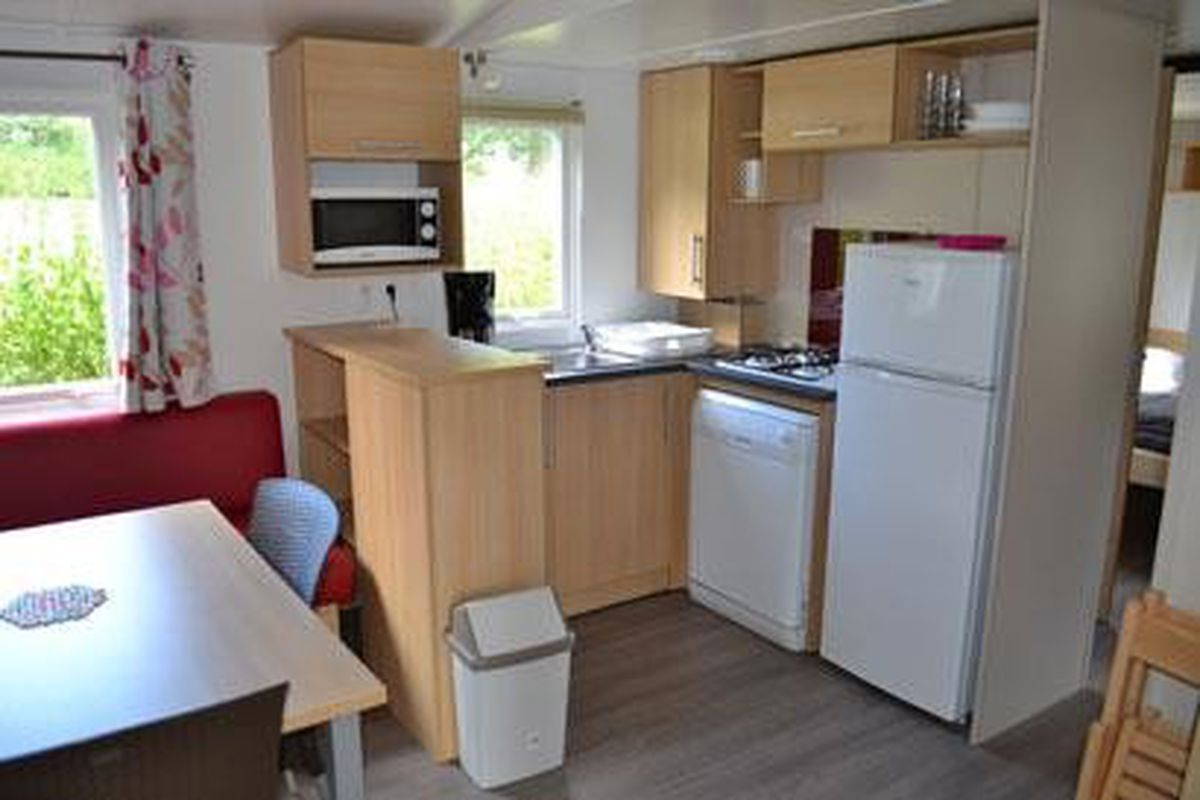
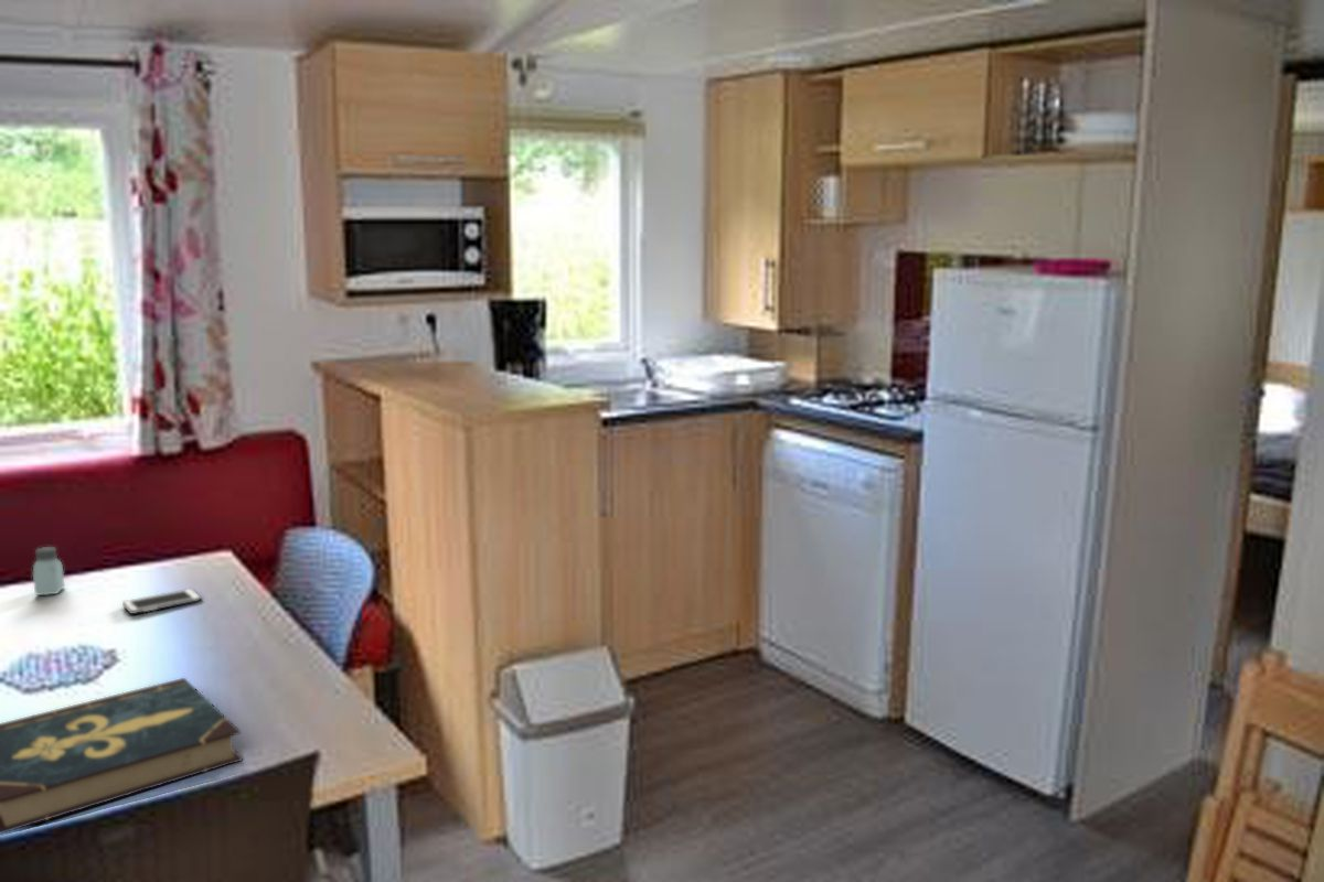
+ cell phone [121,588,203,615]
+ book [0,677,244,836]
+ saltshaker [32,546,66,596]
